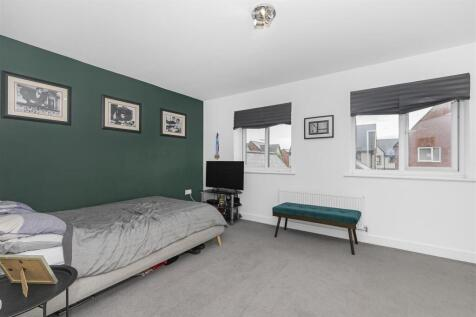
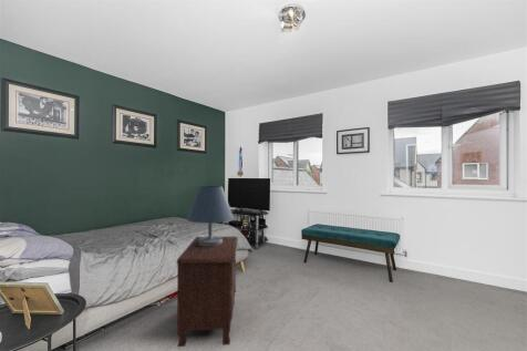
+ table lamp [186,185,235,246]
+ nightstand [175,236,239,348]
